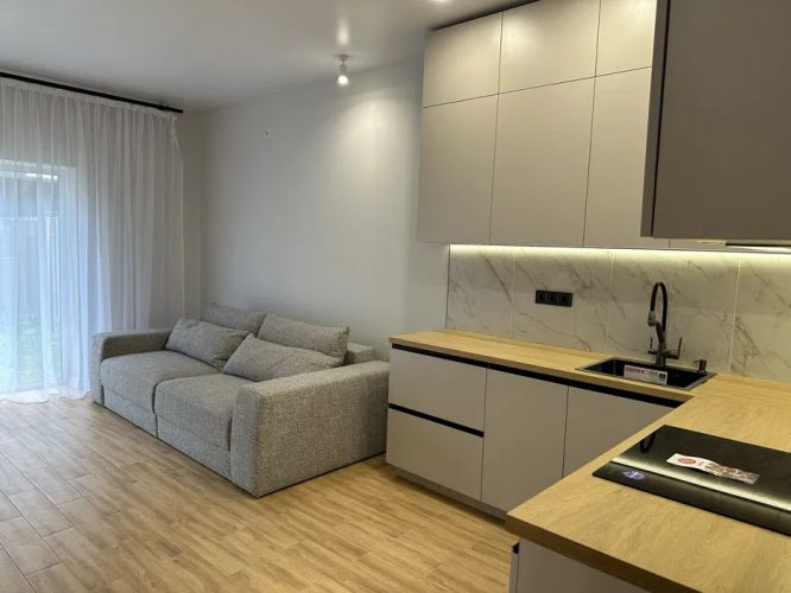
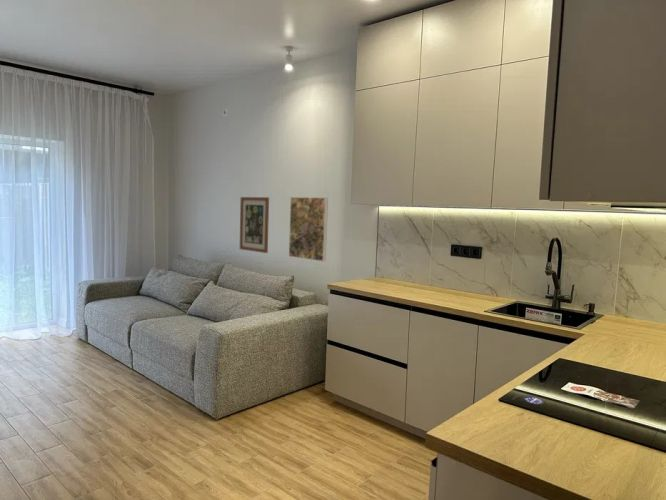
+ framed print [288,196,329,262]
+ wall art [239,196,270,254]
